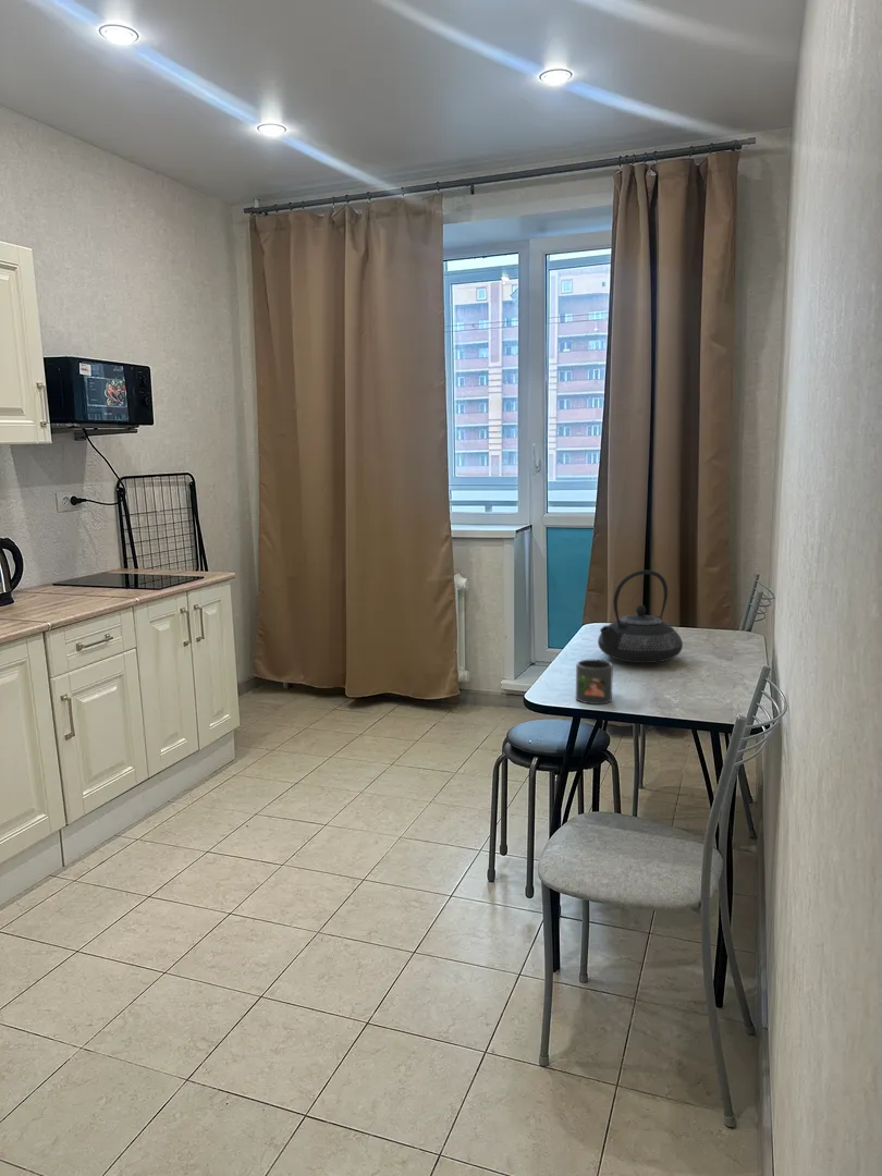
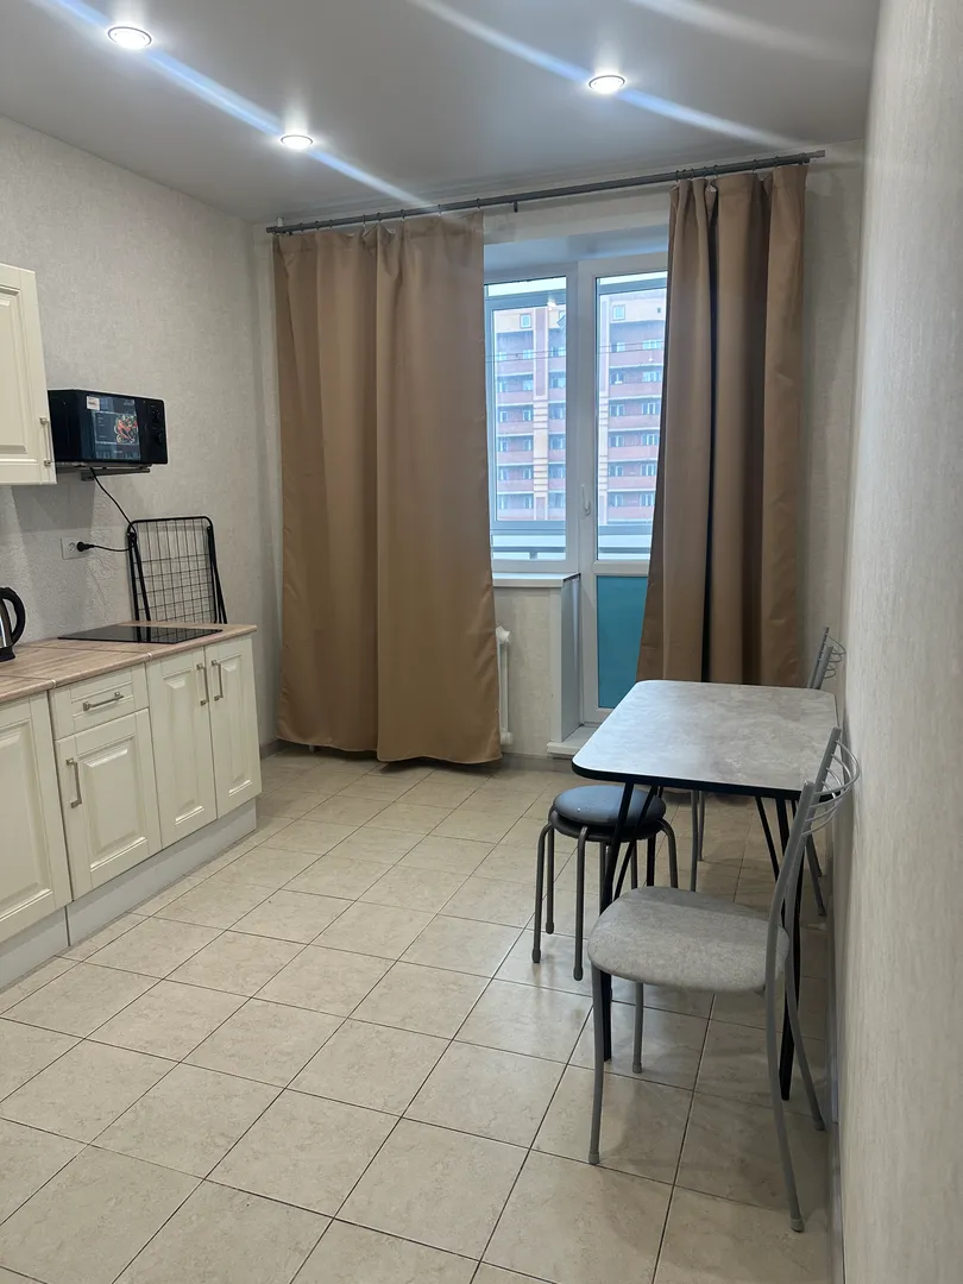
- teapot [597,569,684,664]
- mug [575,659,614,706]
